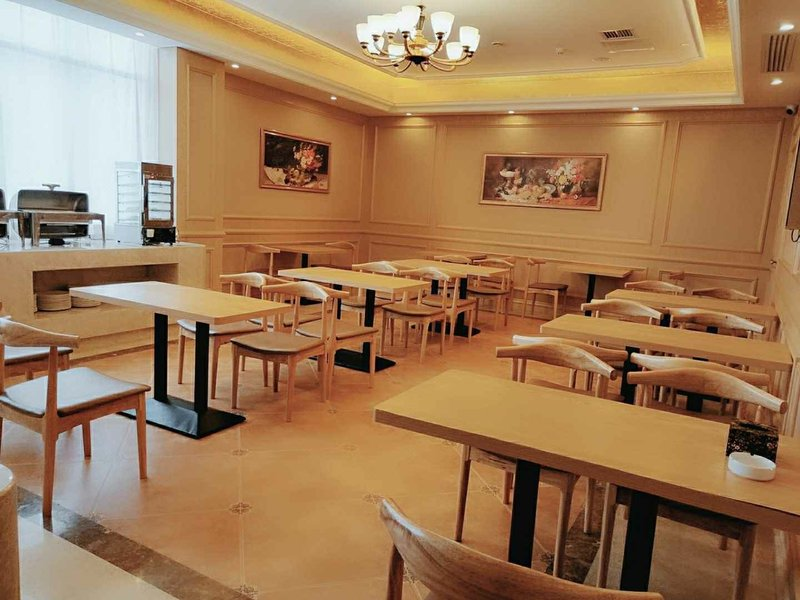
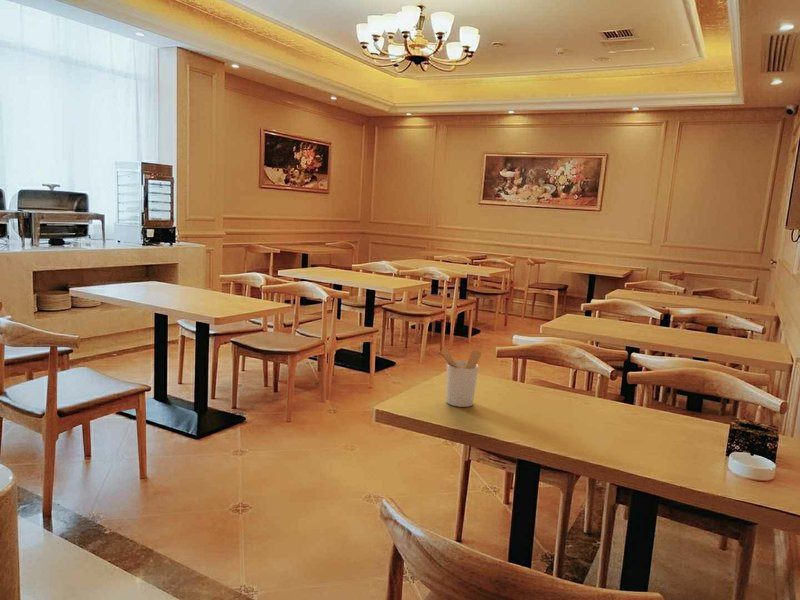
+ utensil holder [436,348,482,408]
